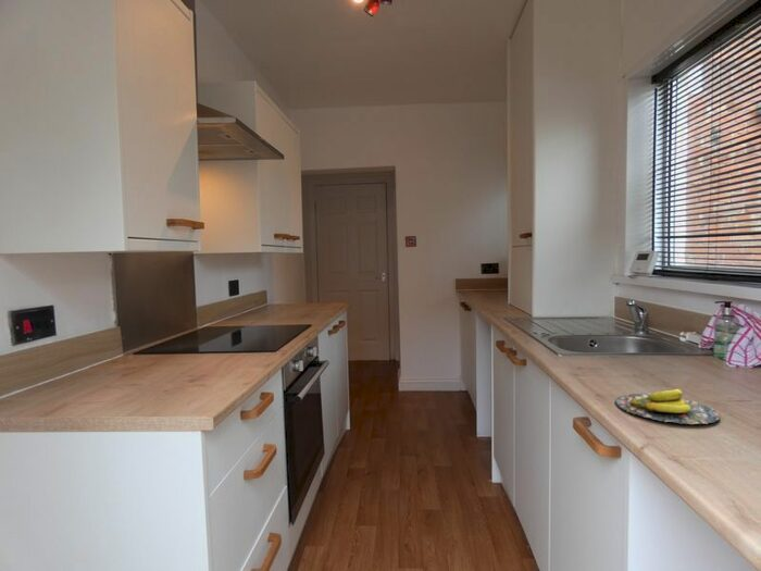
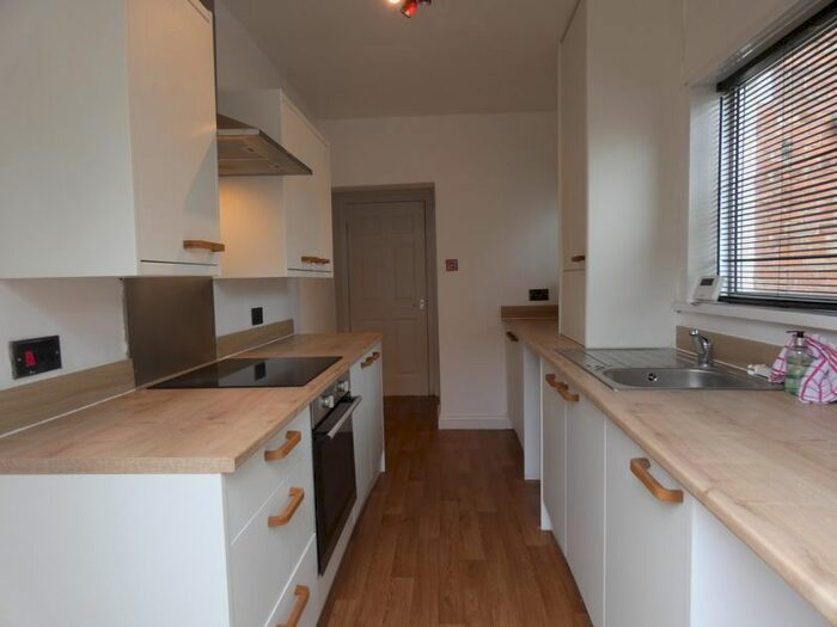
- banana [614,388,721,425]
